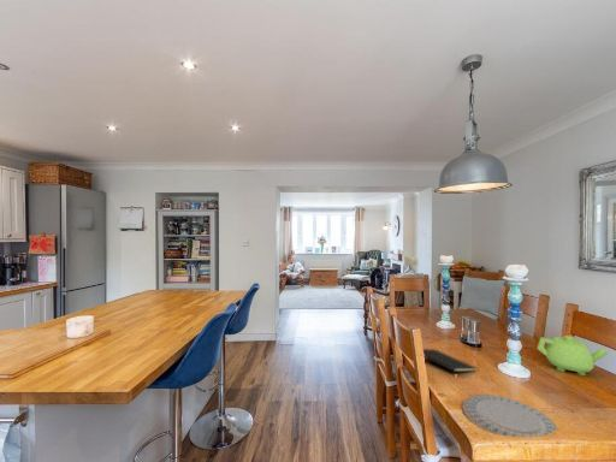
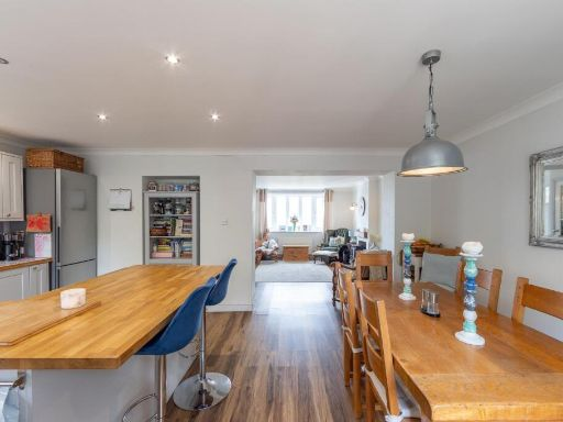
- chinaware [462,393,558,438]
- notepad [422,348,478,373]
- teapot [537,334,609,377]
